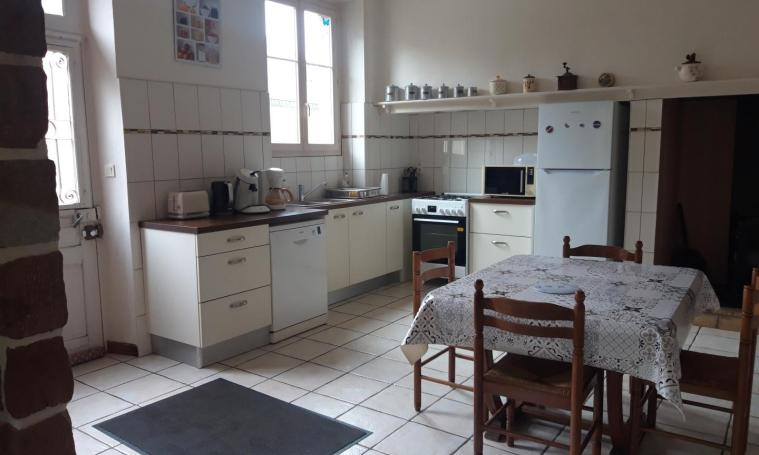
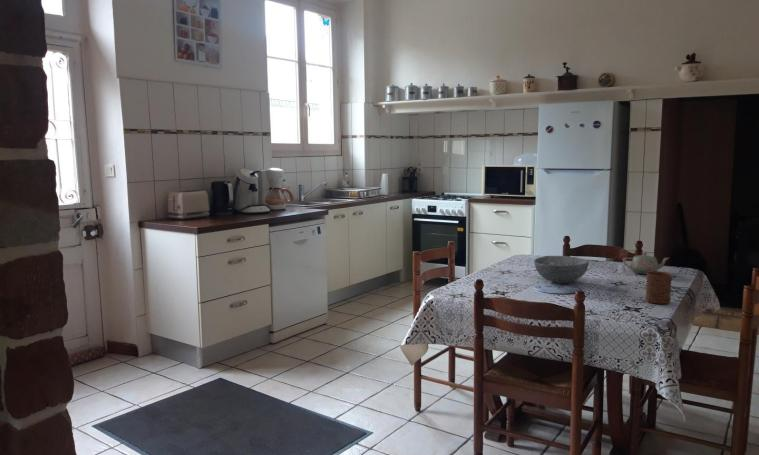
+ cup [645,271,673,305]
+ teapot [622,251,670,275]
+ bowl [533,255,589,284]
